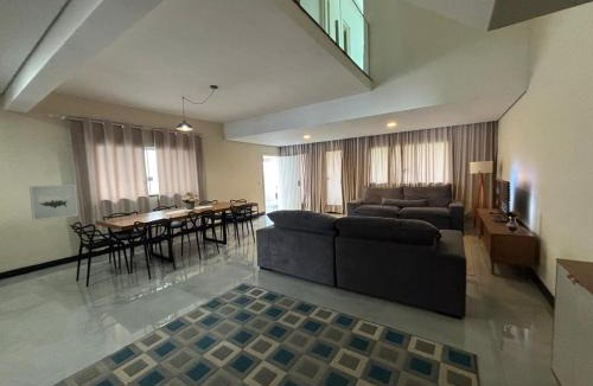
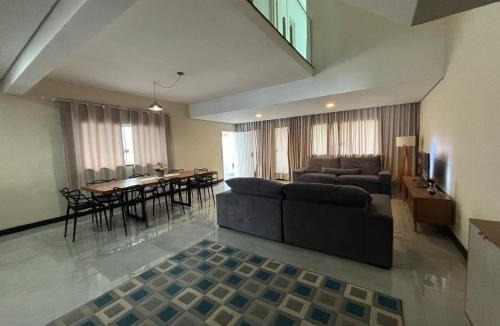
- wall art [28,184,79,221]
